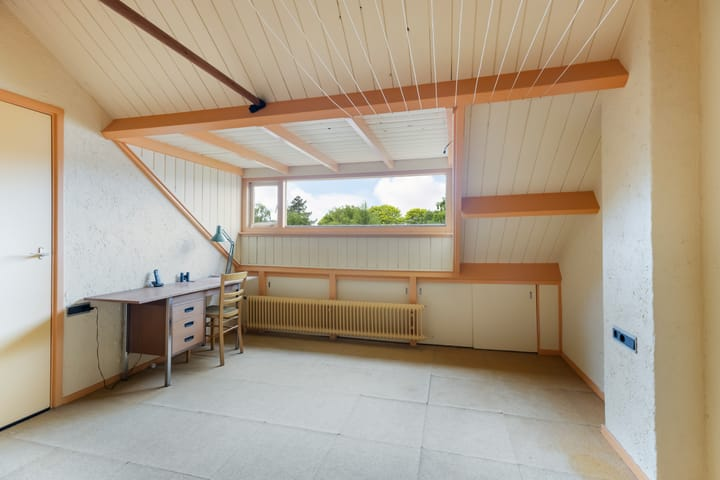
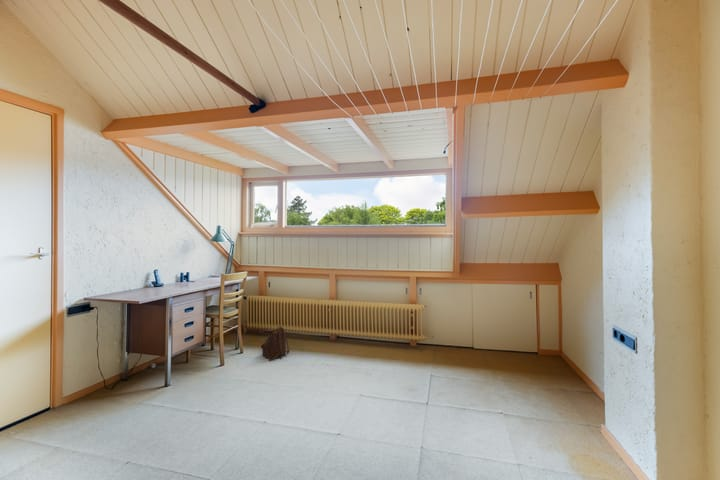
+ backpack [260,325,291,362]
